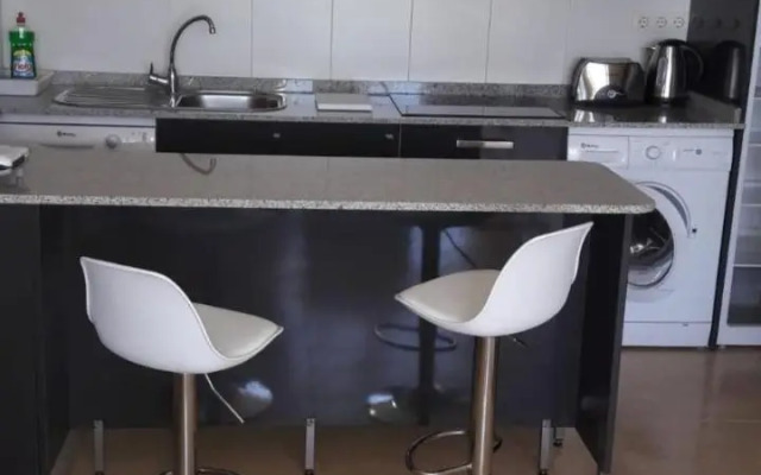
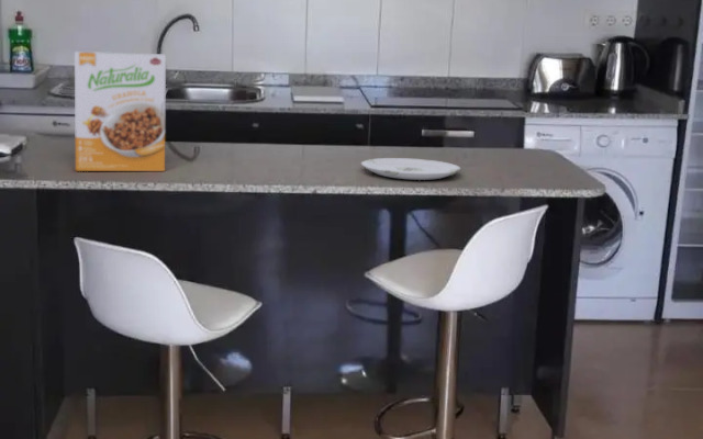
+ cereal box [74,50,167,172]
+ plate [360,157,461,181]
